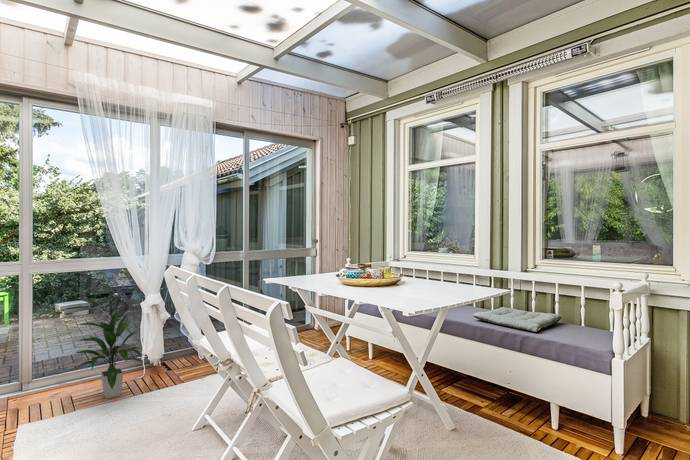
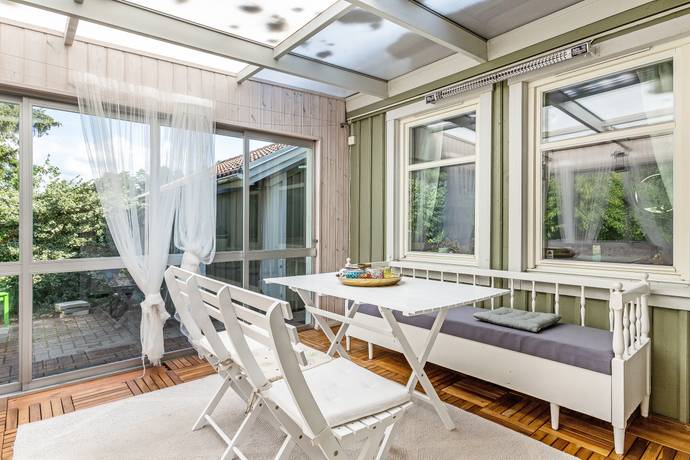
- indoor plant [72,308,144,399]
